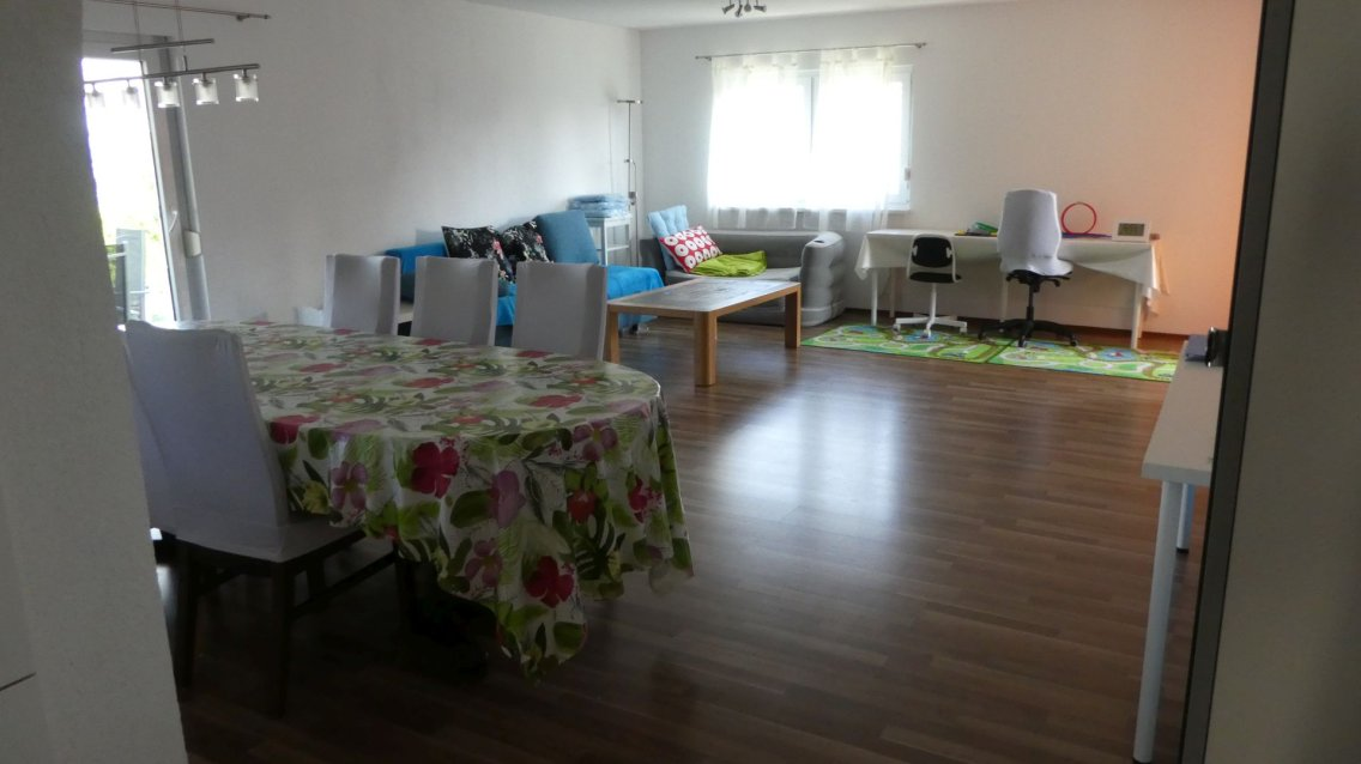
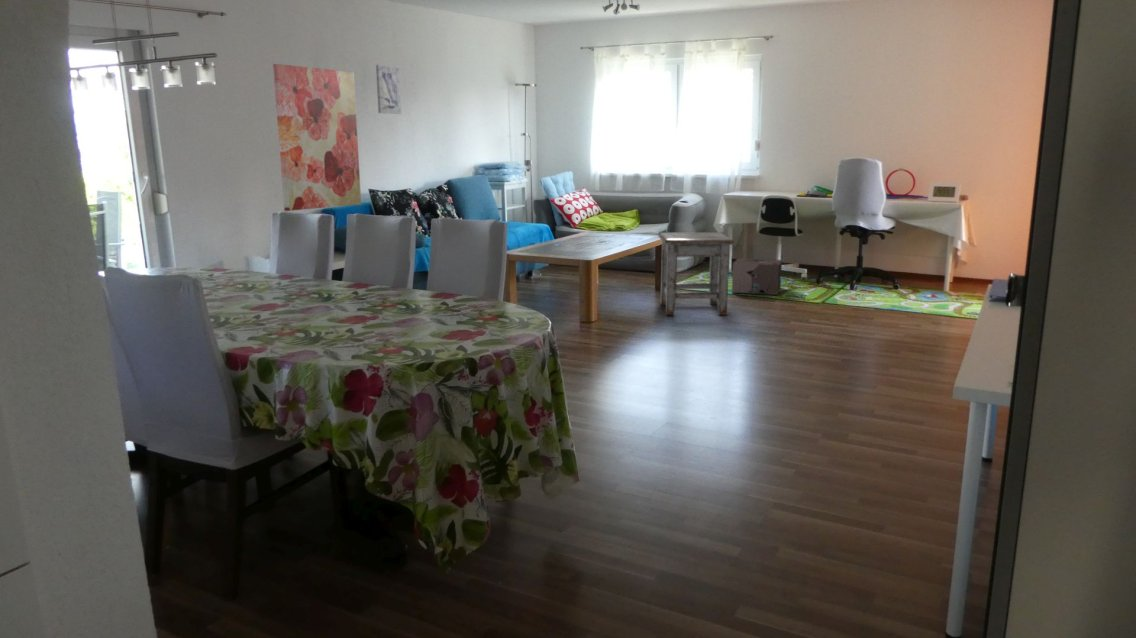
+ cardboard box [731,257,783,296]
+ wall art [375,64,402,115]
+ stool [657,232,735,316]
+ wall art [272,63,362,212]
